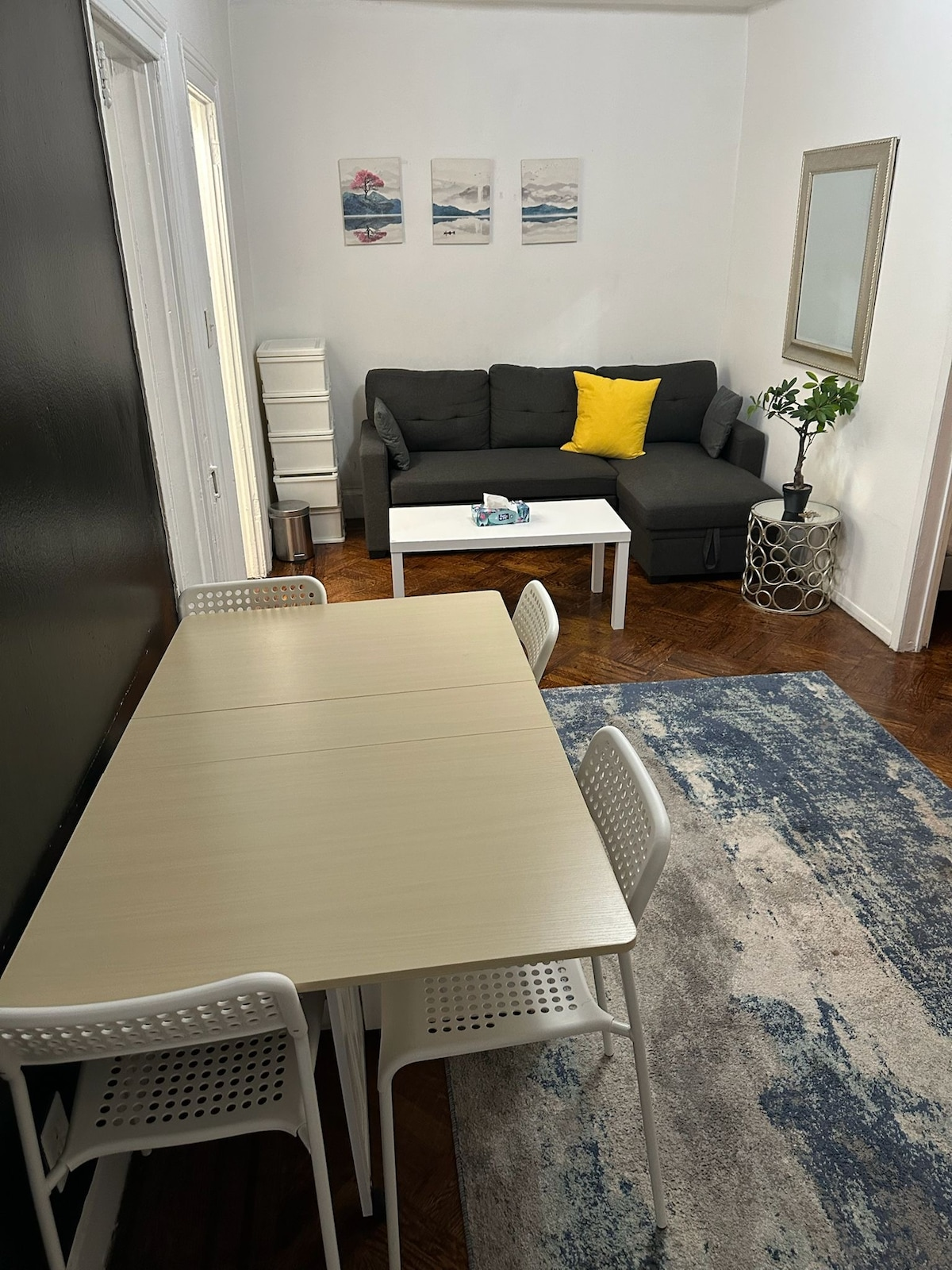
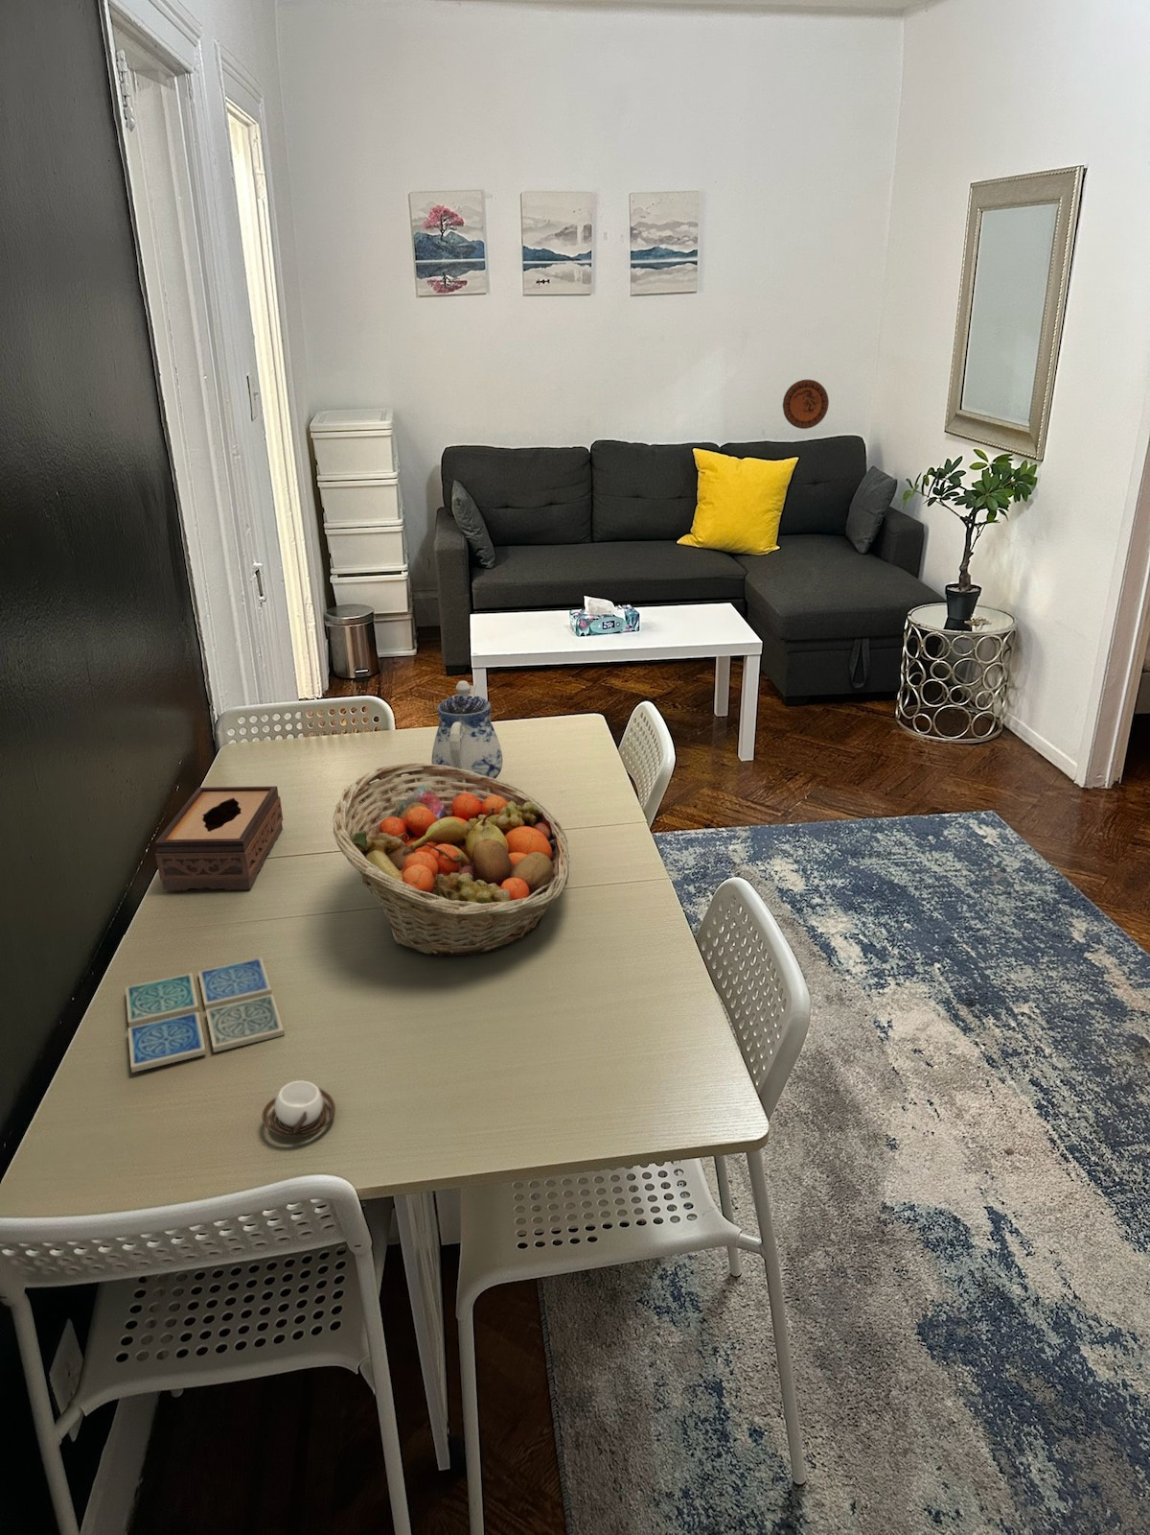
+ tissue box [155,786,284,891]
+ cup [262,1081,336,1137]
+ decorative plate [782,380,830,430]
+ teapot [430,680,504,780]
+ drink coaster [124,956,285,1073]
+ fruit basket [332,761,571,956]
